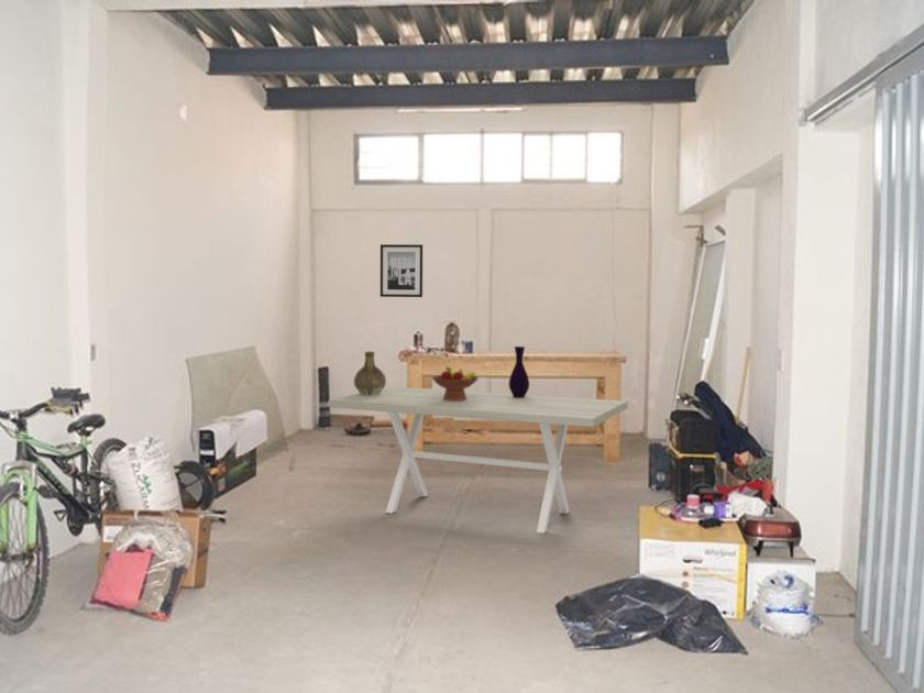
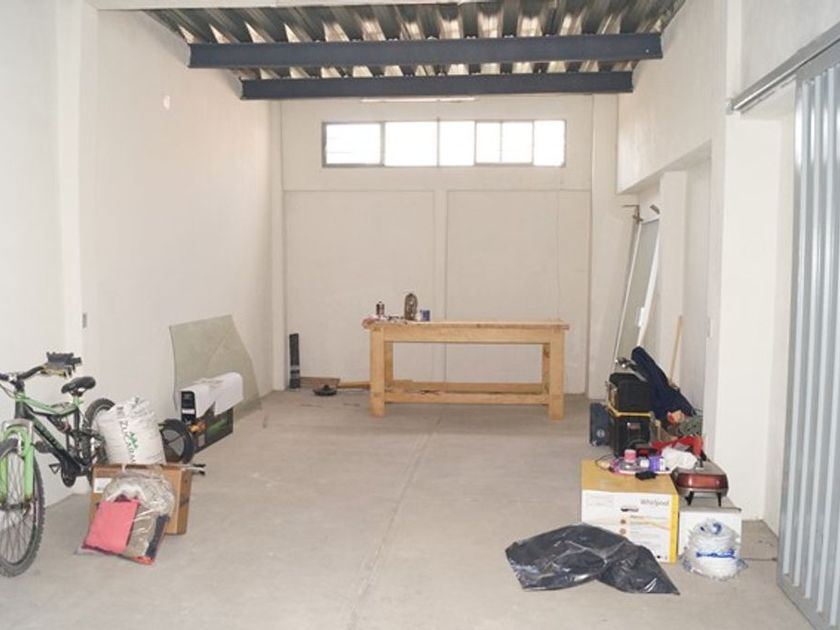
- fruit bowl [430,366,480,402]
- ceramic jug [353,351,387,396]
- wall art [380,243,424,298]
- dining table [328,385,629,535]
- vase [508,345,530,398]
